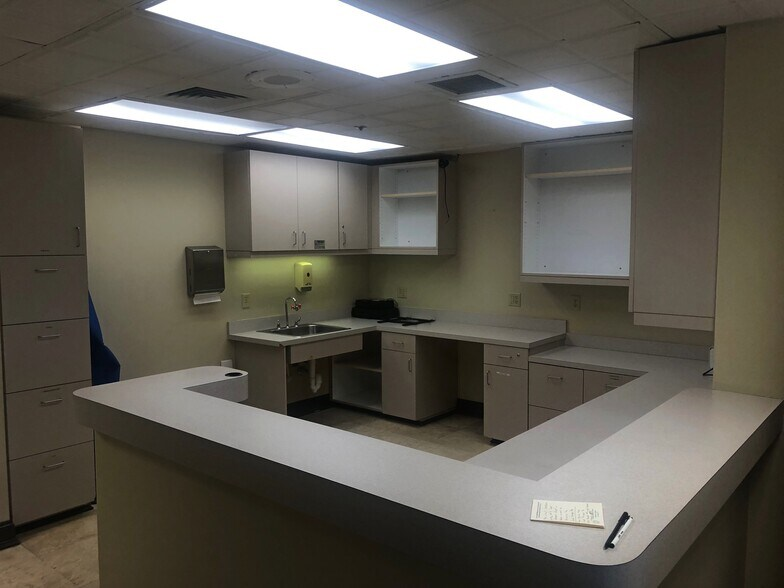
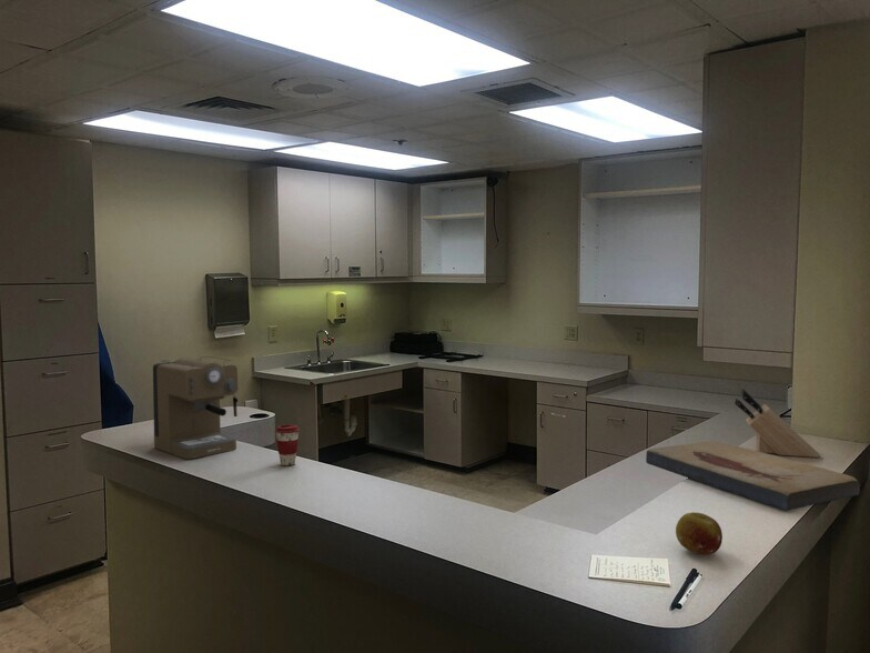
+ coffee maker [152,355,239,460]
+ fish fossil [645,440,861,511]
+ fruit [675,511,724,555]
+ knife block [734,388,821,459]
+ coffee cup [274,423,301,466]
